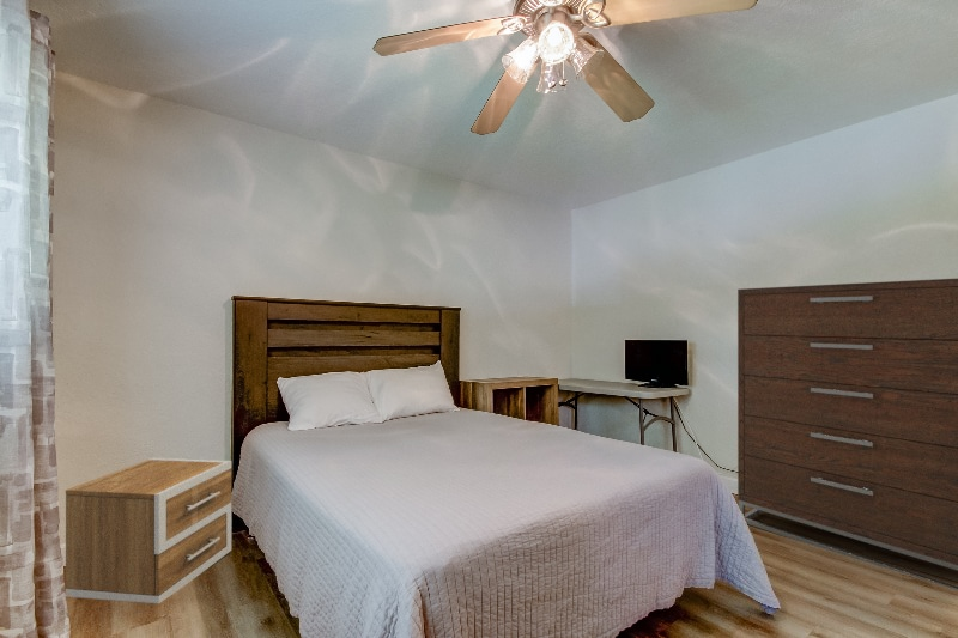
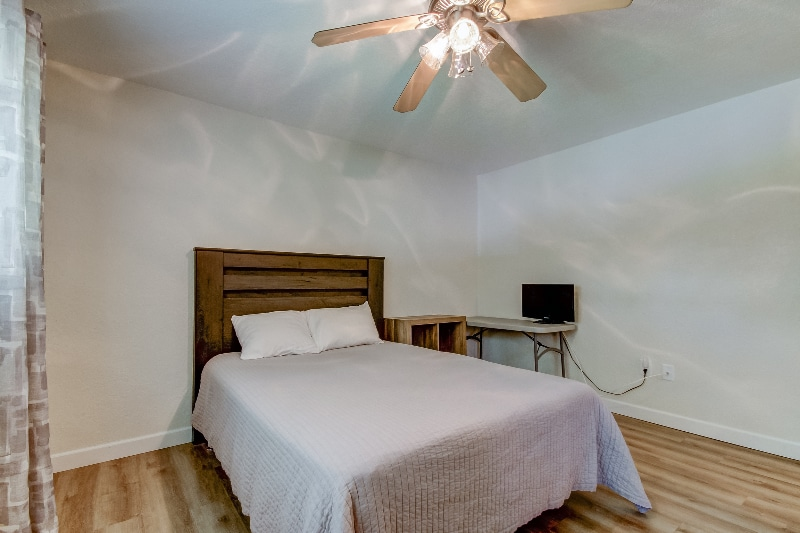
- nightstand [65,456,232,604]
- dresser [736,278,958,591]
